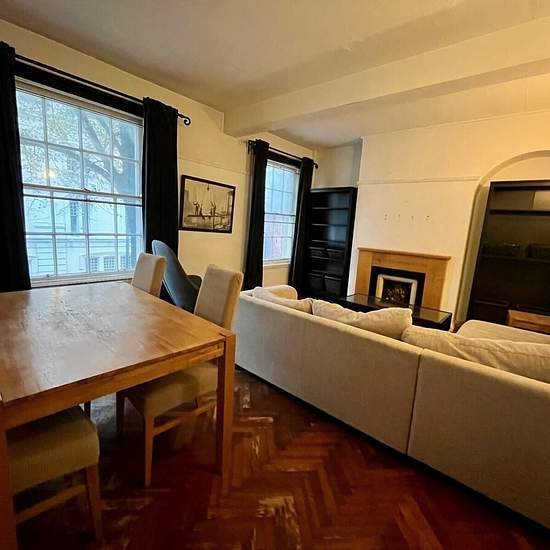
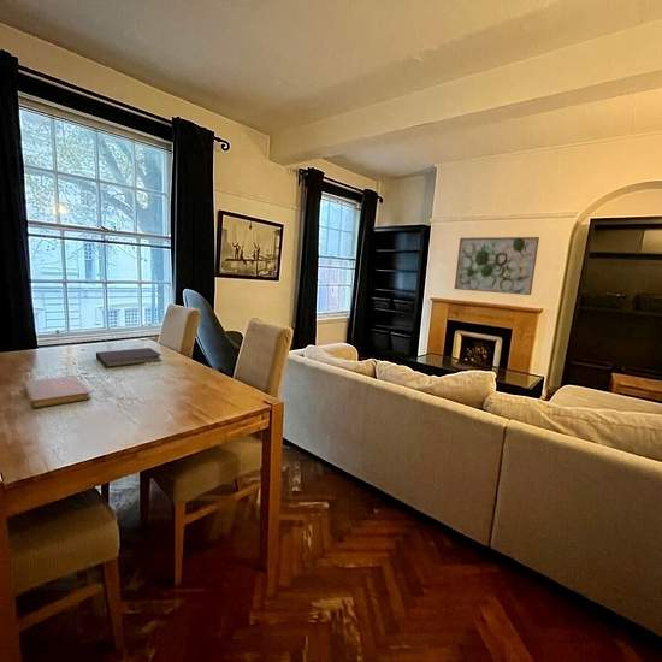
+ wall art [454,236,540,296]
+ notebook [22,376,91,409]
+ notebook [95,347,162,368]
